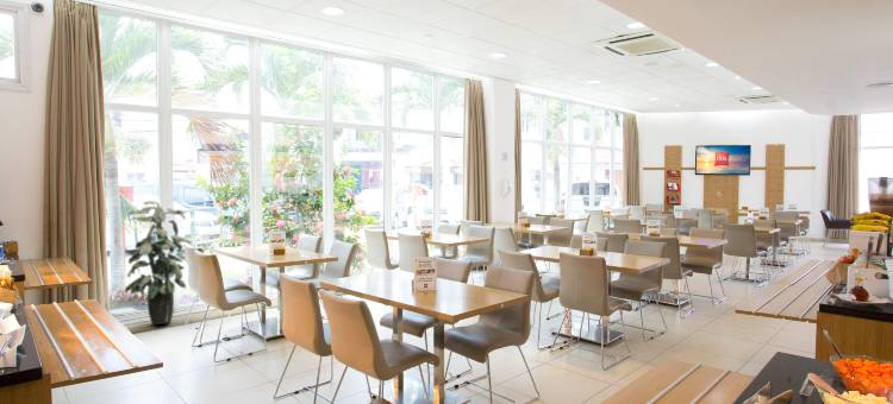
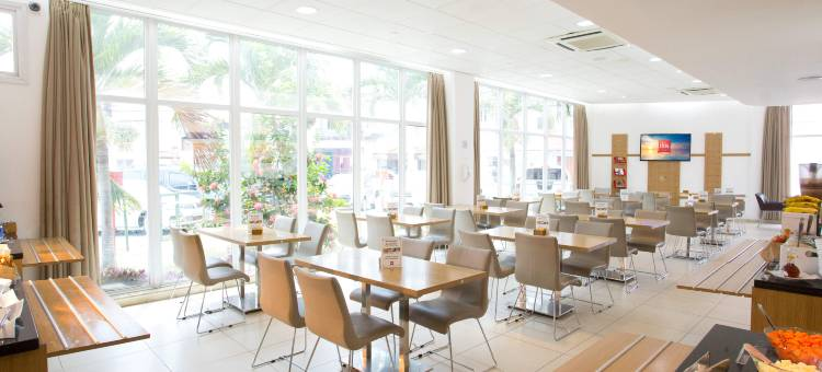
- indoor plant [123,200,193,326]
